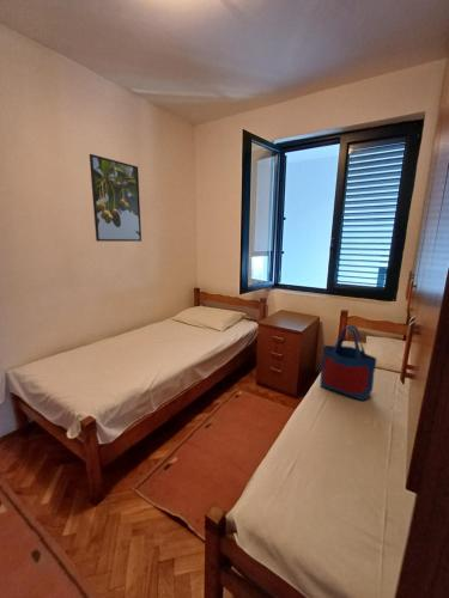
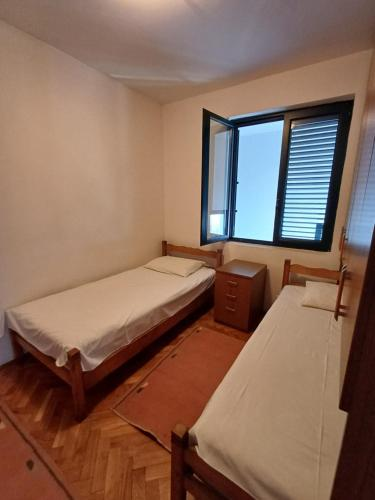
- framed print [89,153,142,243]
- tote bag [318,324,377,402]
